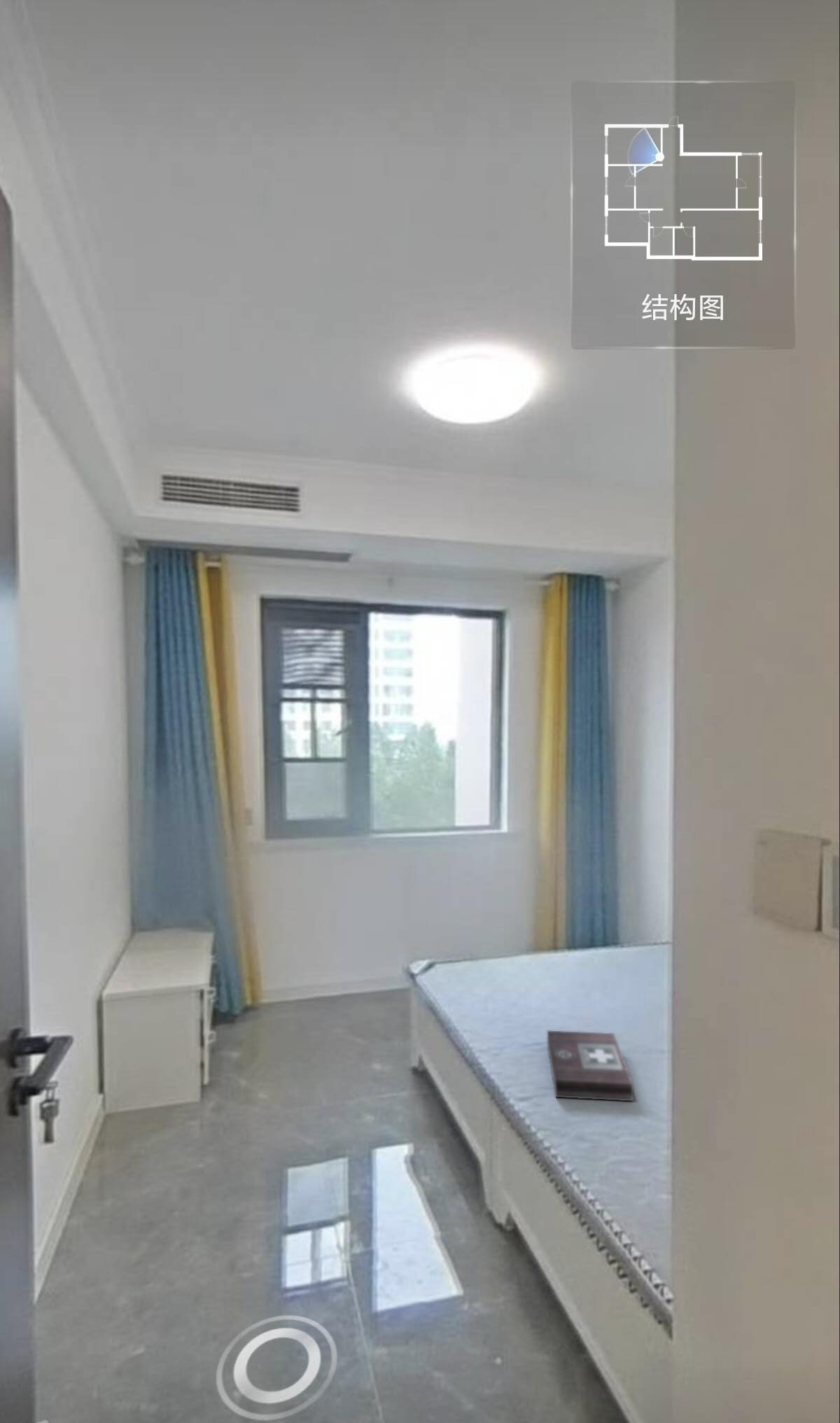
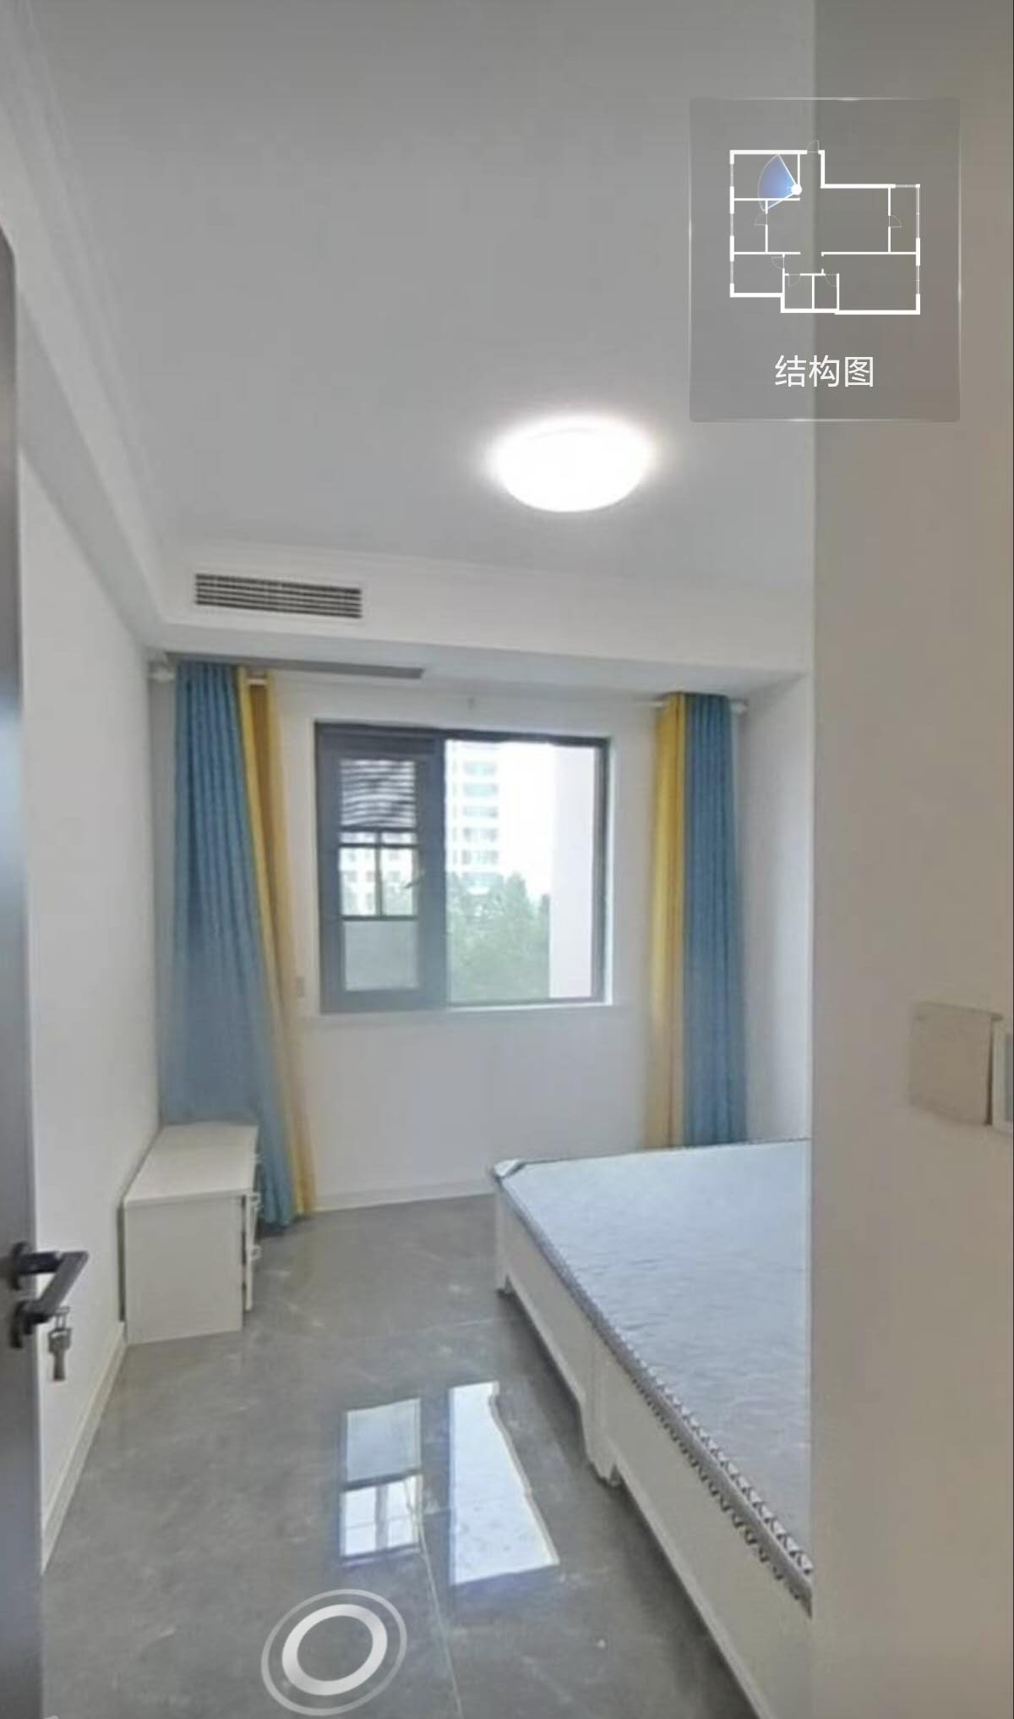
- first aid kit [547,1030,634,1102]
